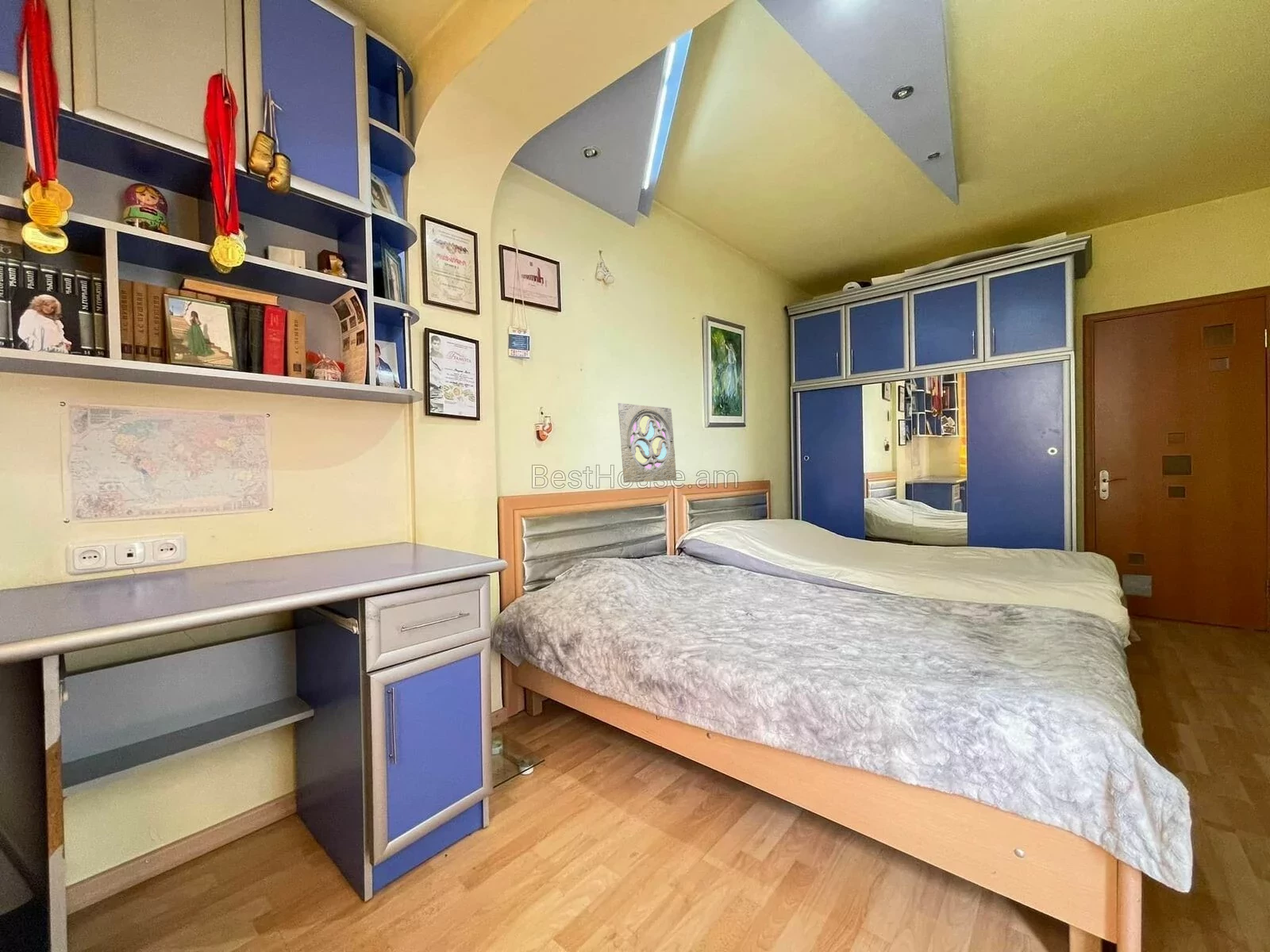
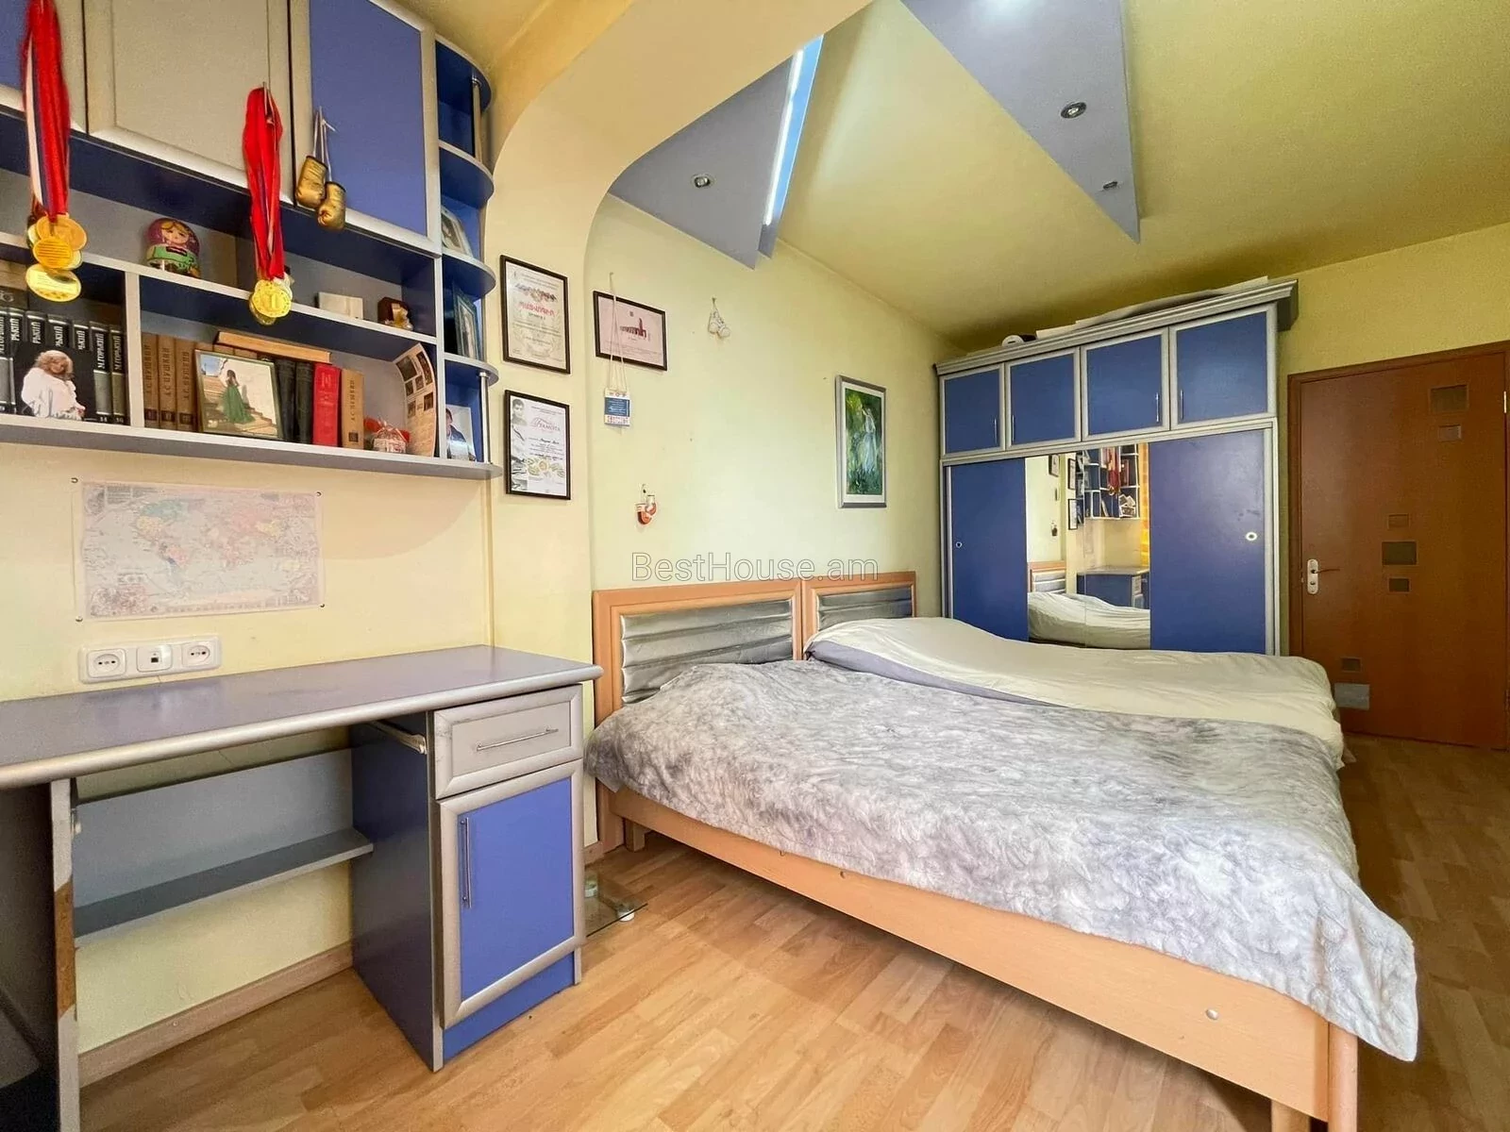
- wall ornament [618,402,677,483]
